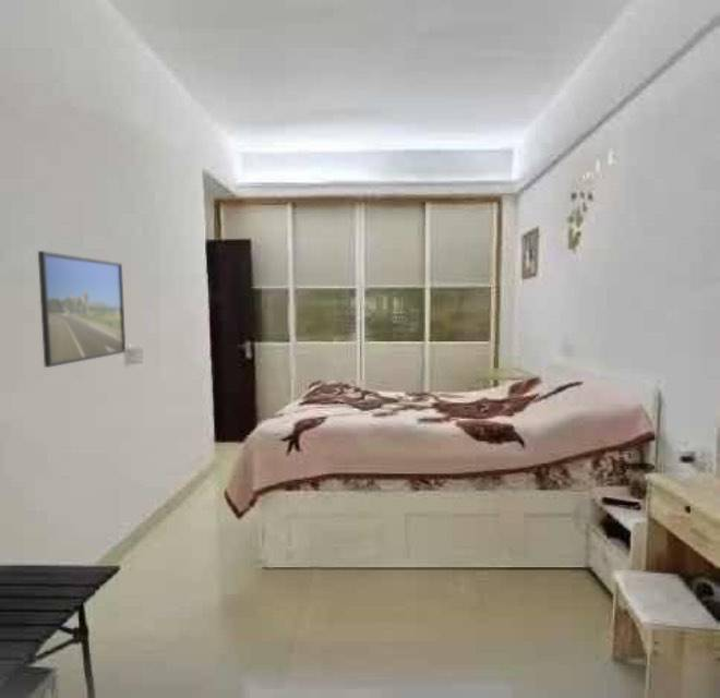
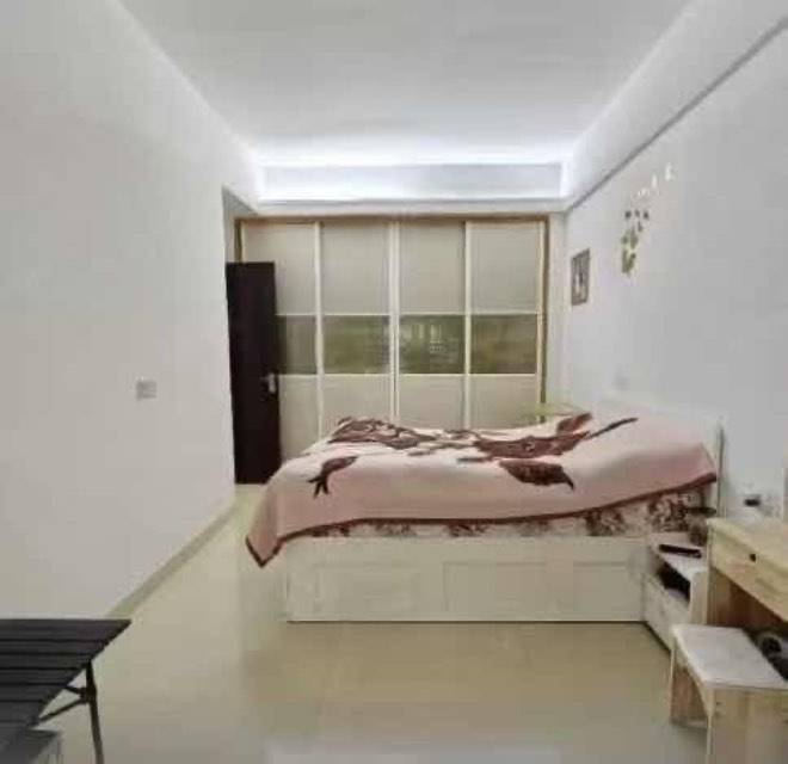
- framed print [37,250,127,369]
